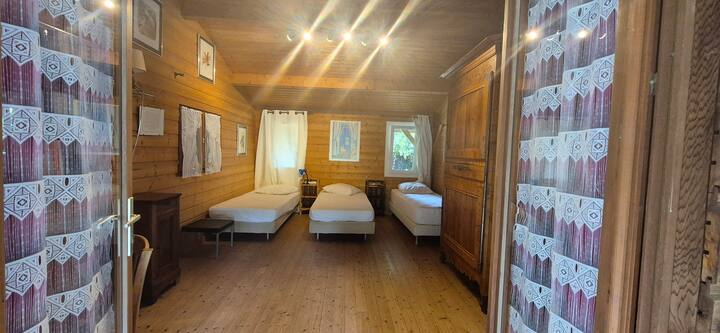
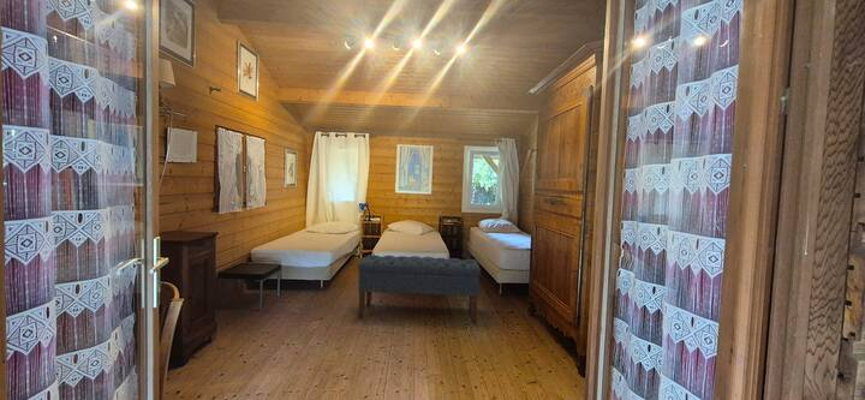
+ bench [357,253,482,324]
